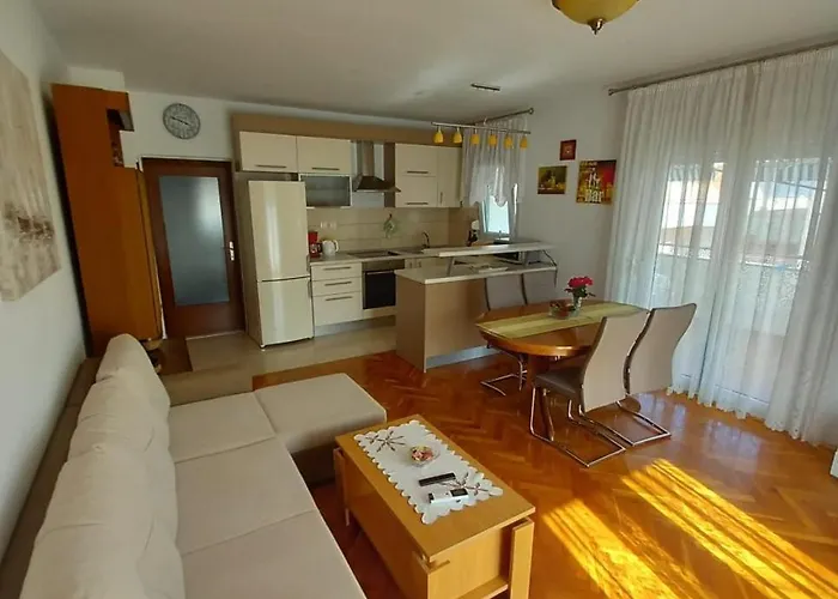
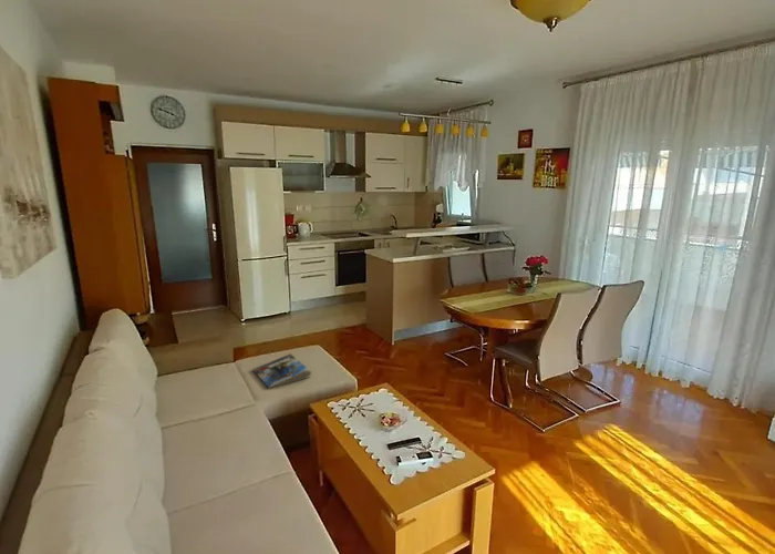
+ magazine [251,352,312,389]
